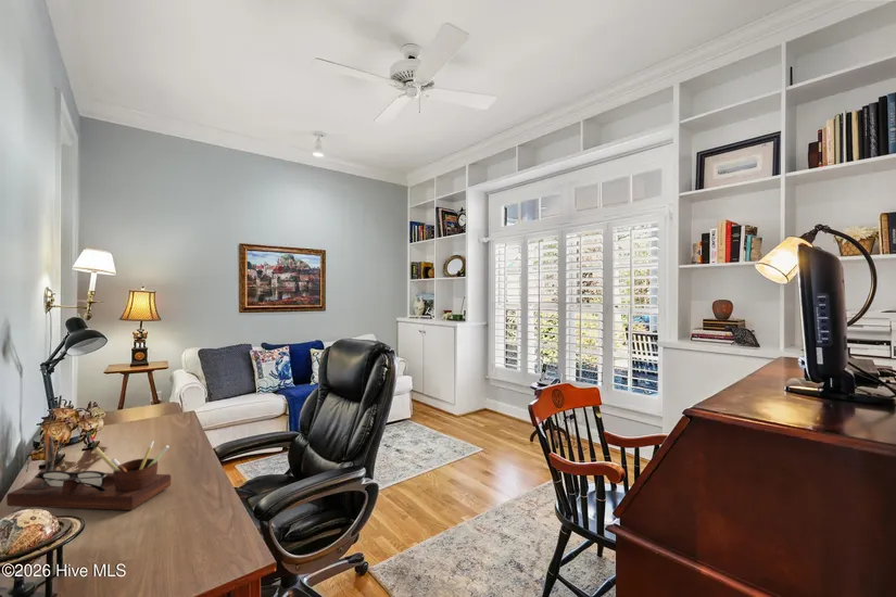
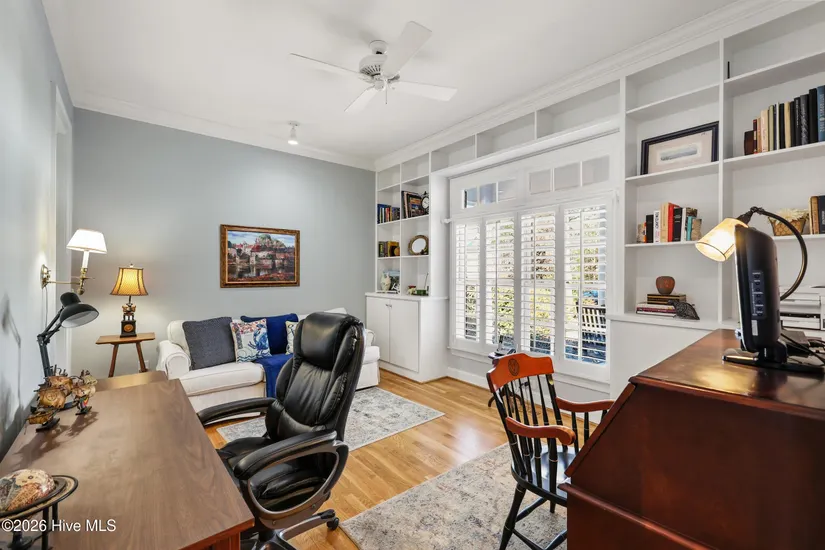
- desk organizer [5,432,172,511]
